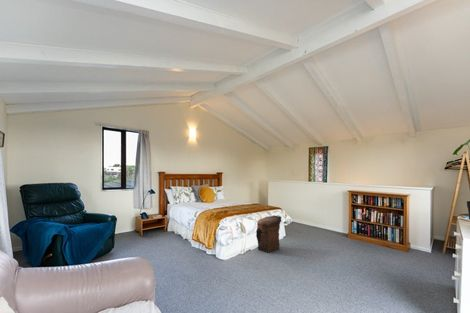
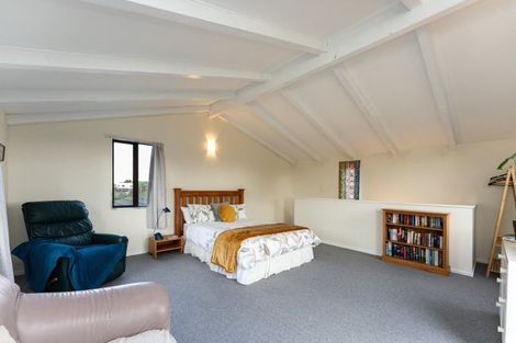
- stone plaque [255,215,282,254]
